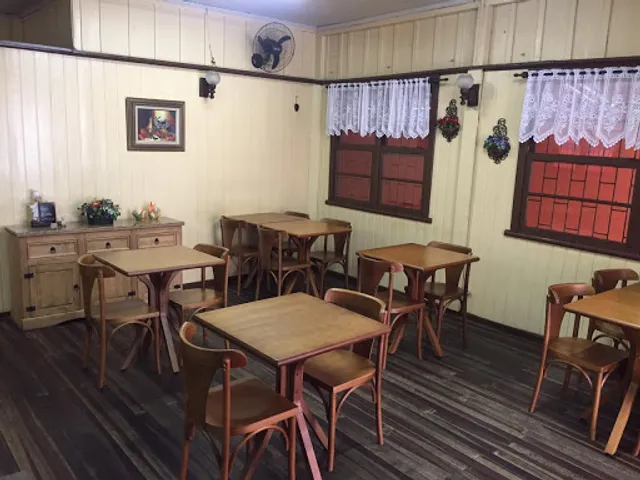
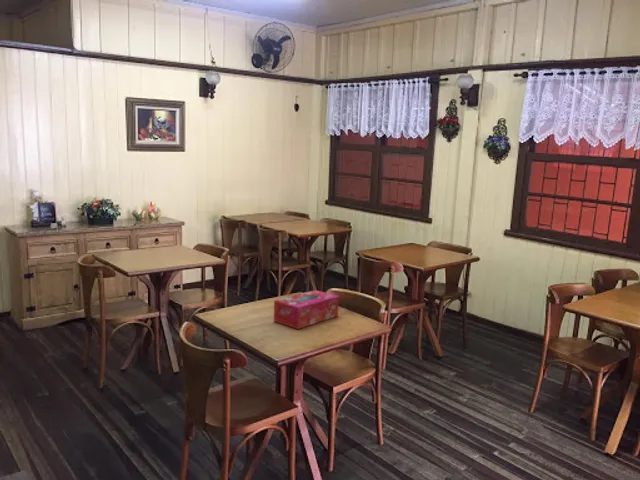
+ tissue box [273,289,340,330]
